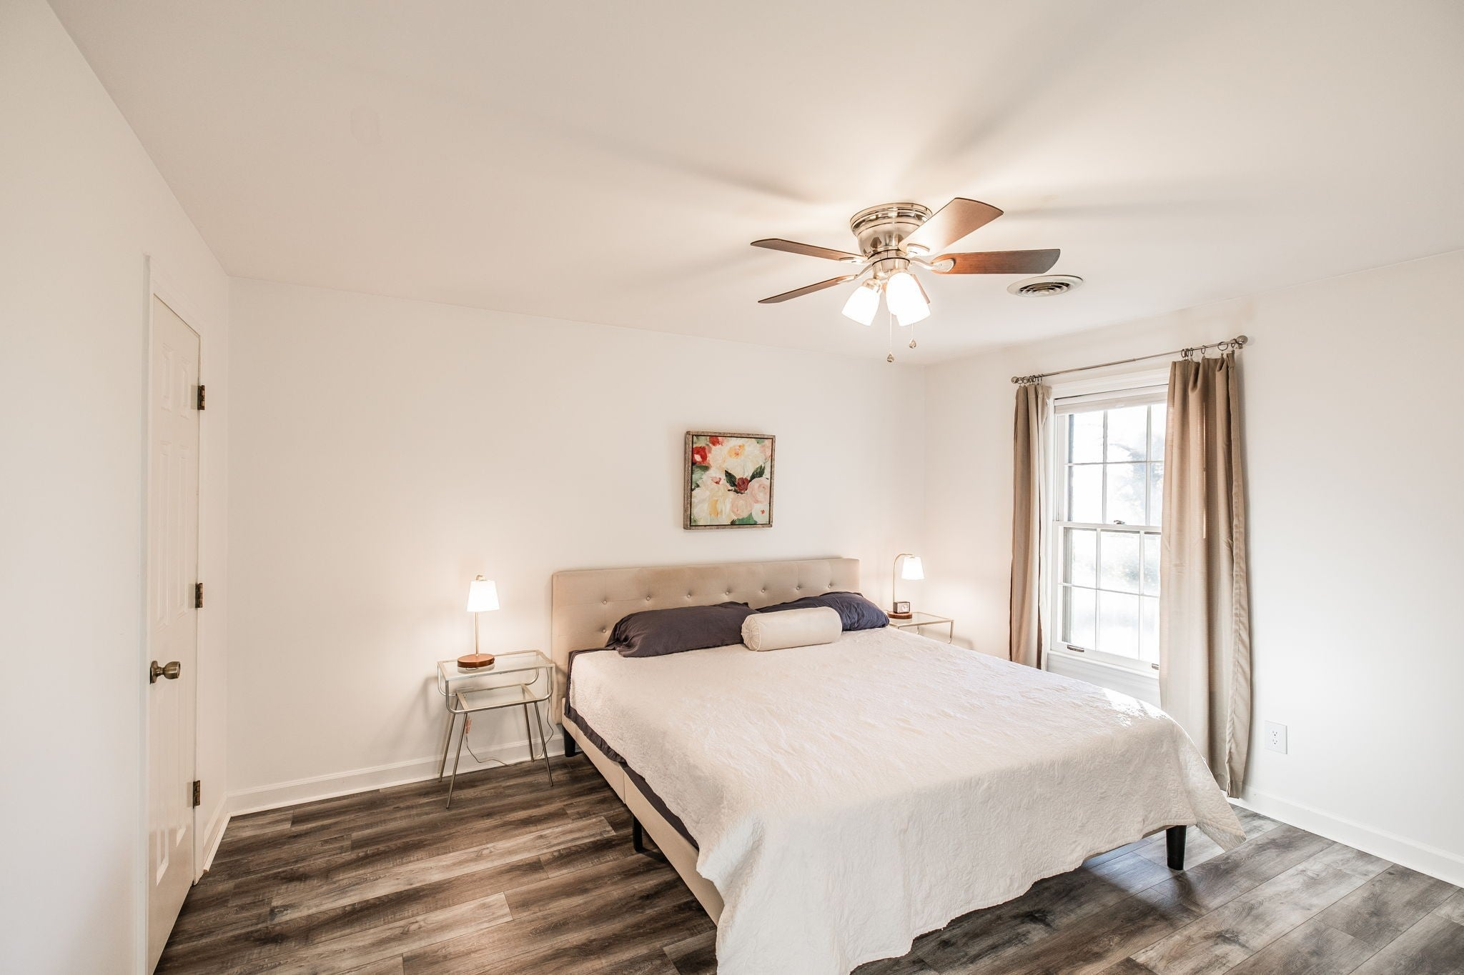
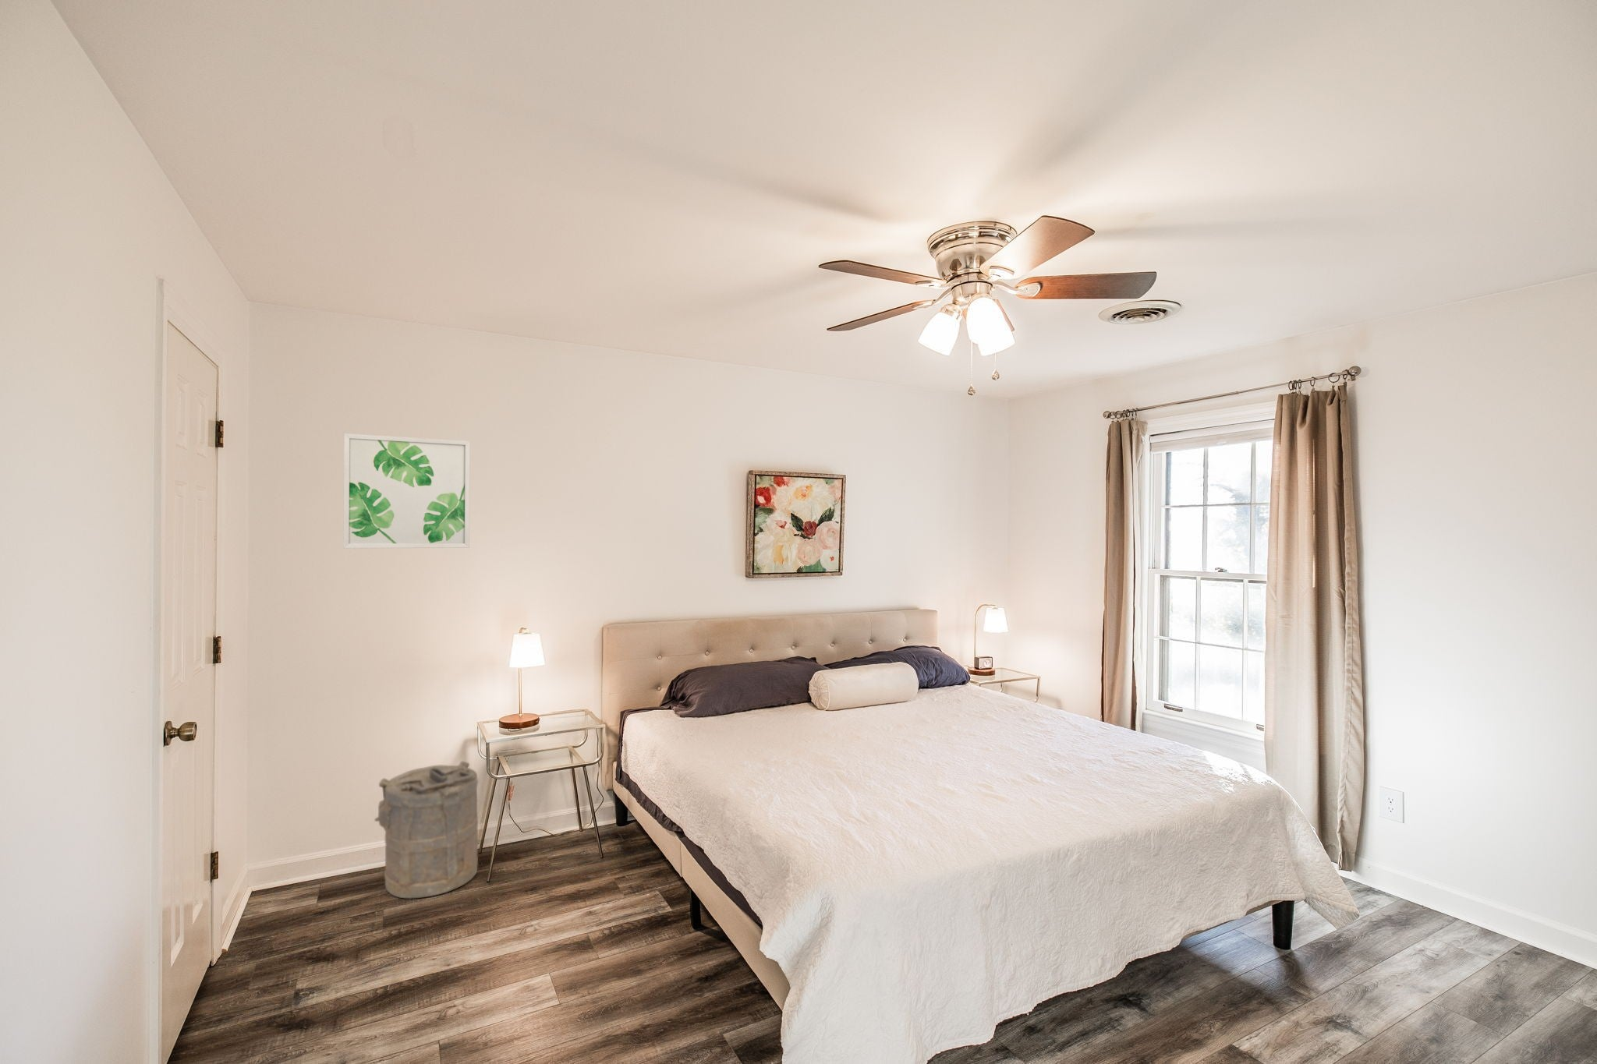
+ laundry hamper [374,761,479,899]
+ wall art [342,432,471,549]
